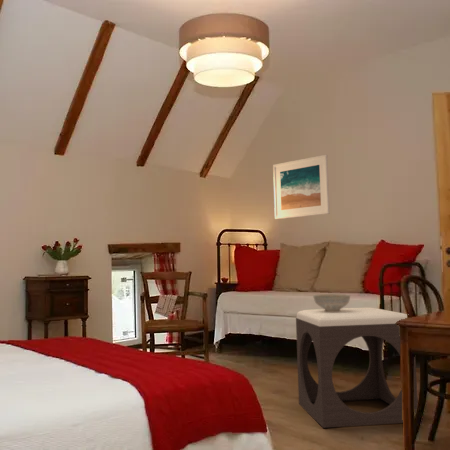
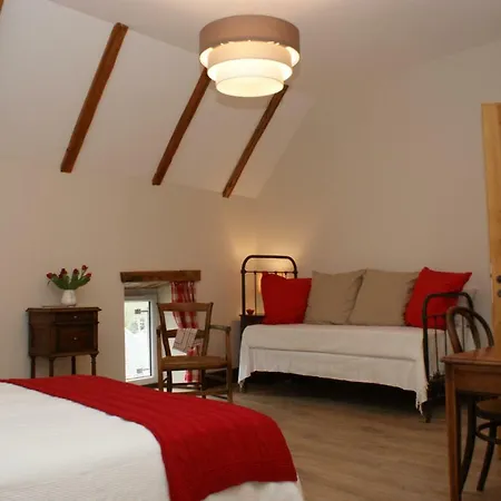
- decorative bowl [312,293,352,312]
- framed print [272,154,331,220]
- footstool [295,307,419,429]
